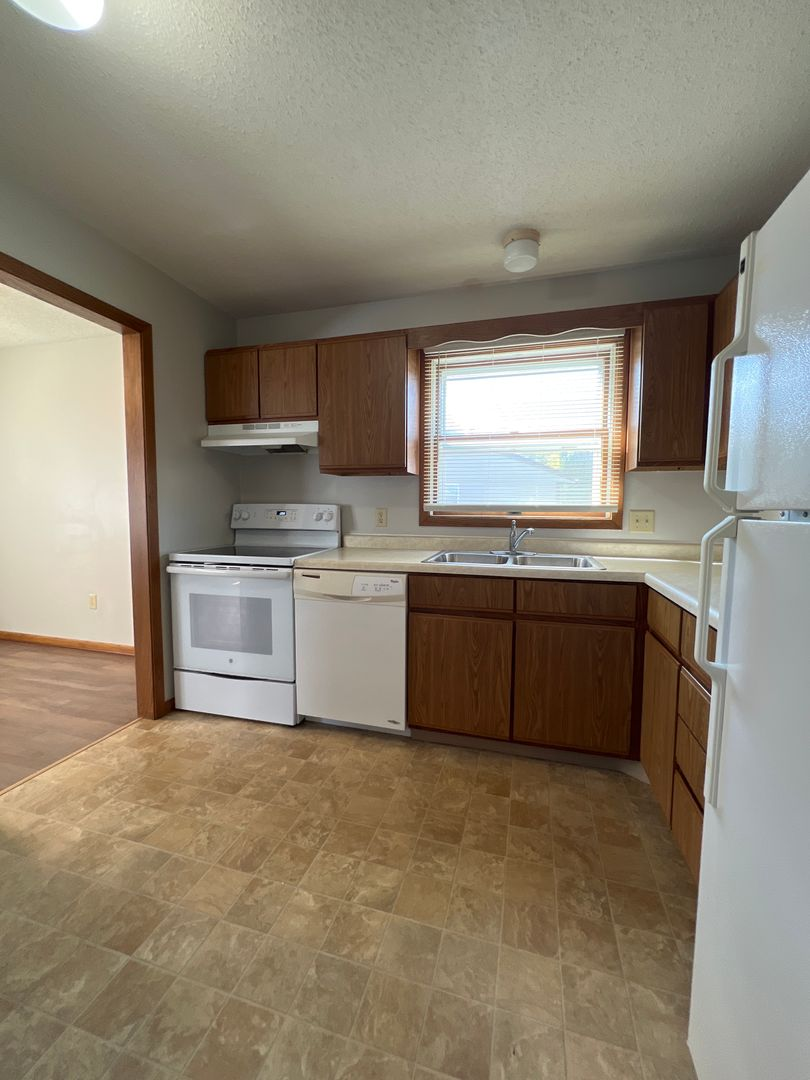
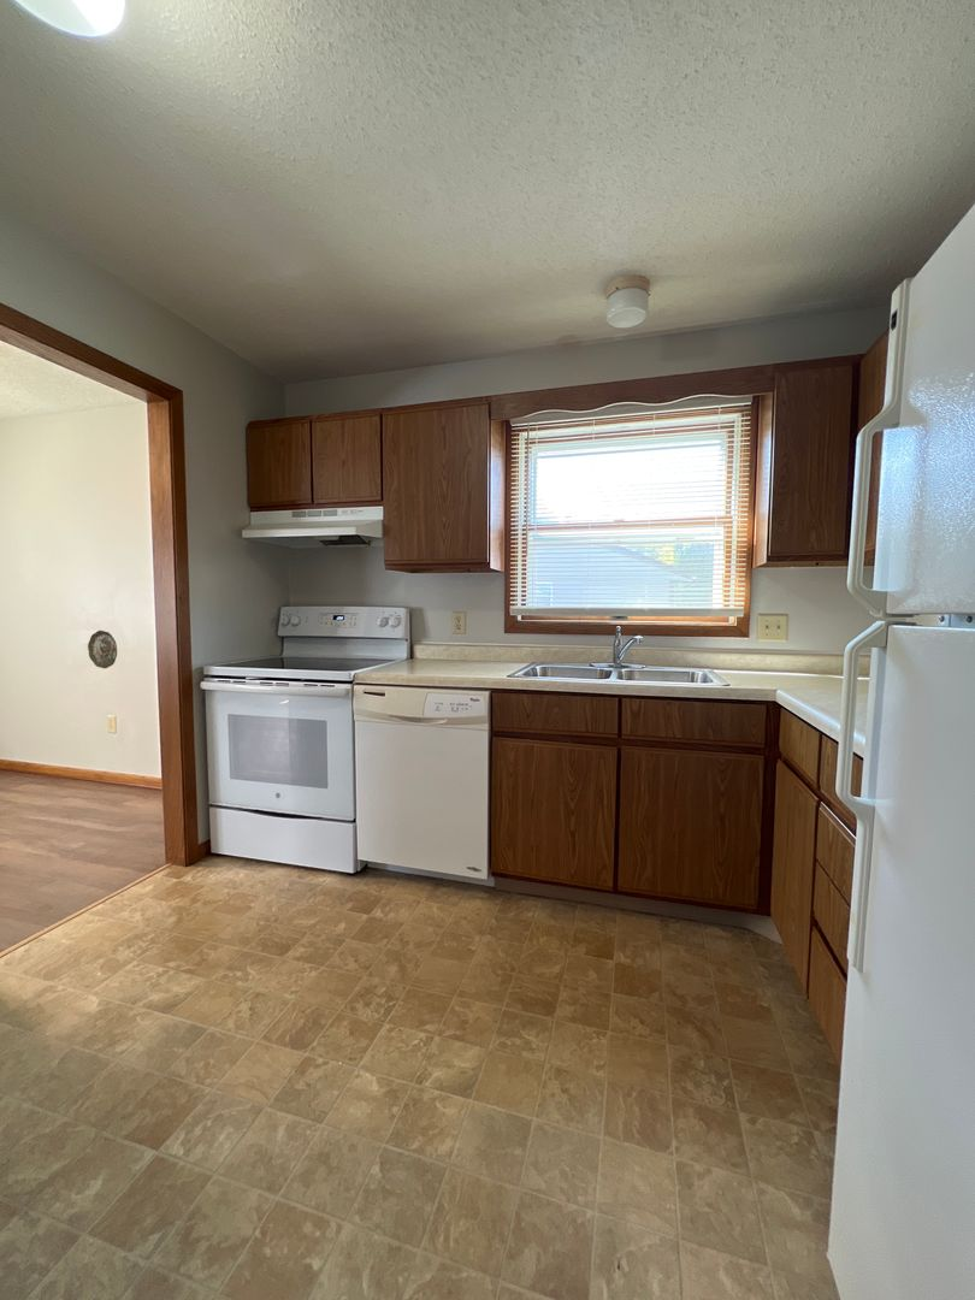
+ decorative plate [87,630,118,669]
